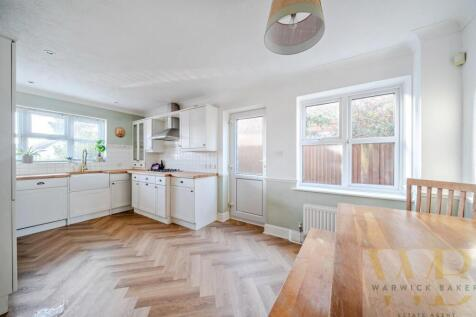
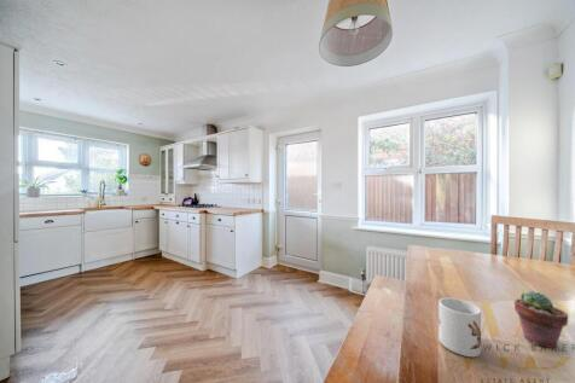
+ potted succulent [513,290,569,349]
+ mug [438,296,482,358]
